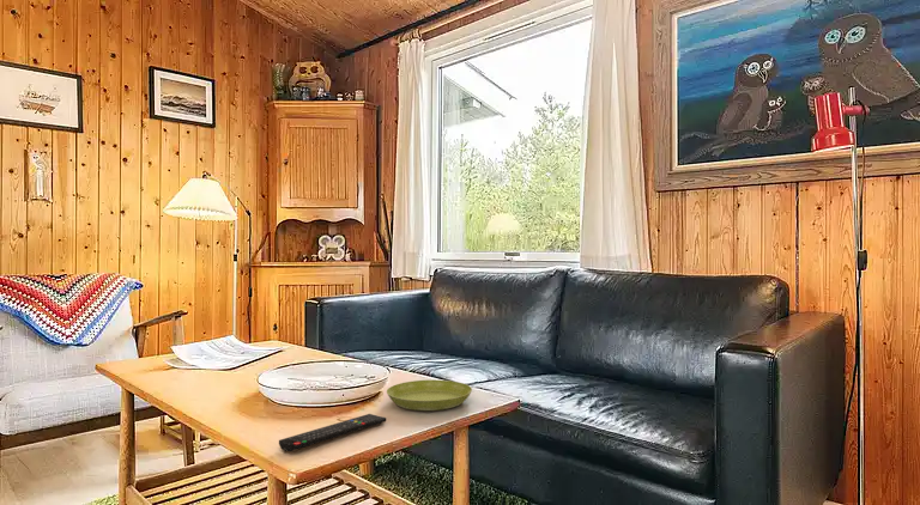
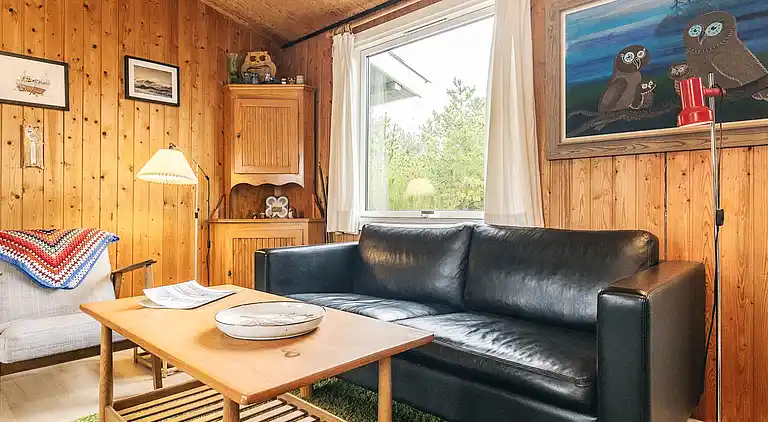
- remote control [278,413,387,452]
- saucer [386,379,473,412]
